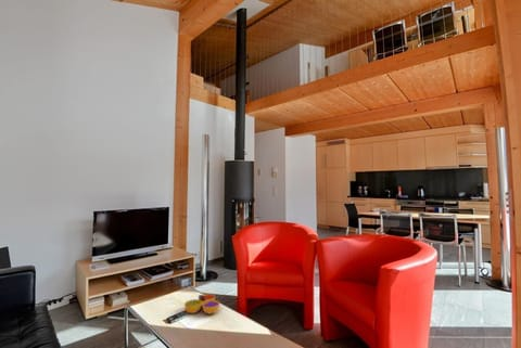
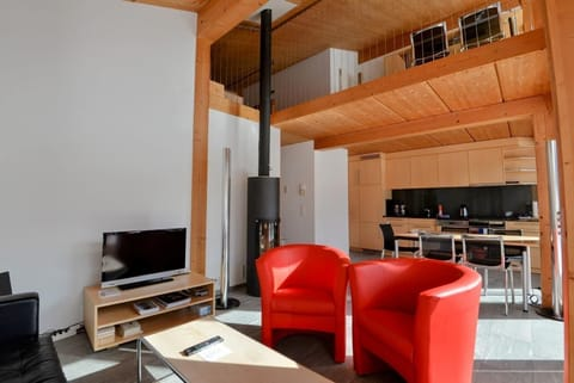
- decorative bowl [183,293,220,315]
